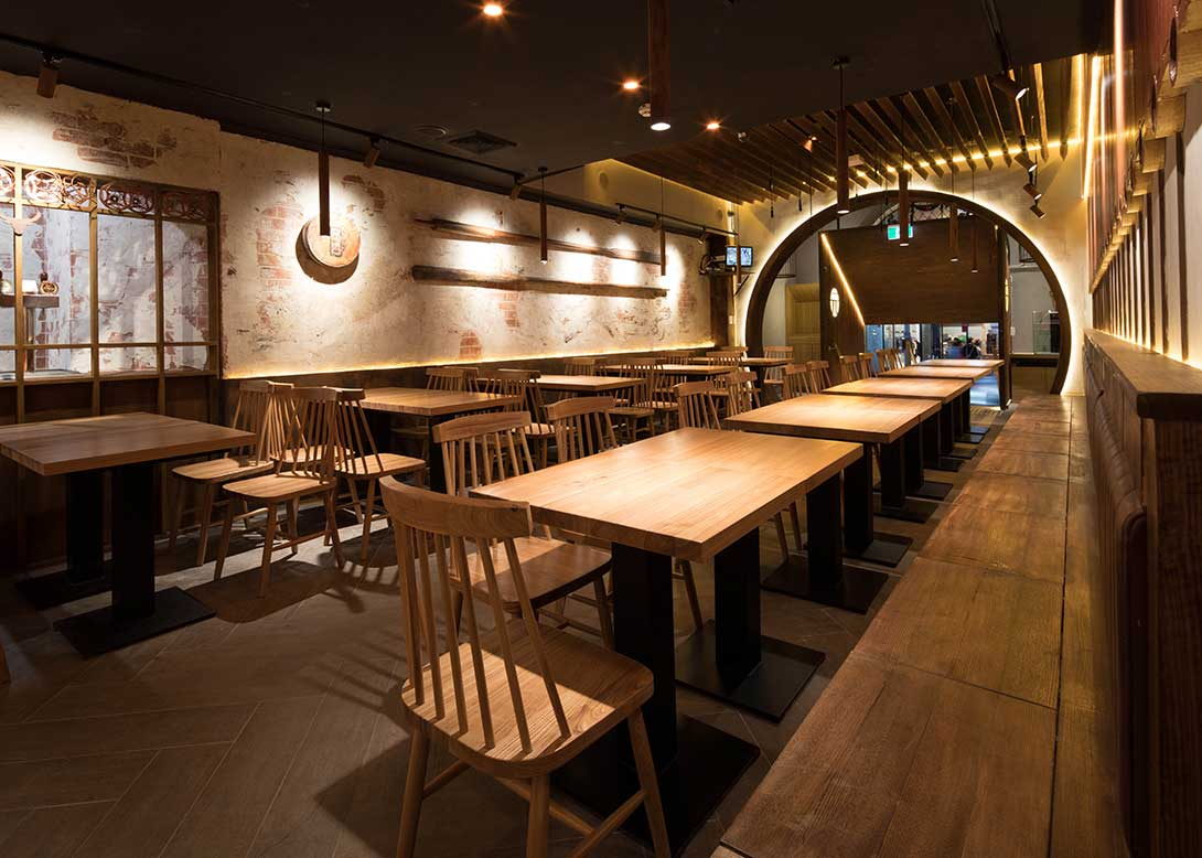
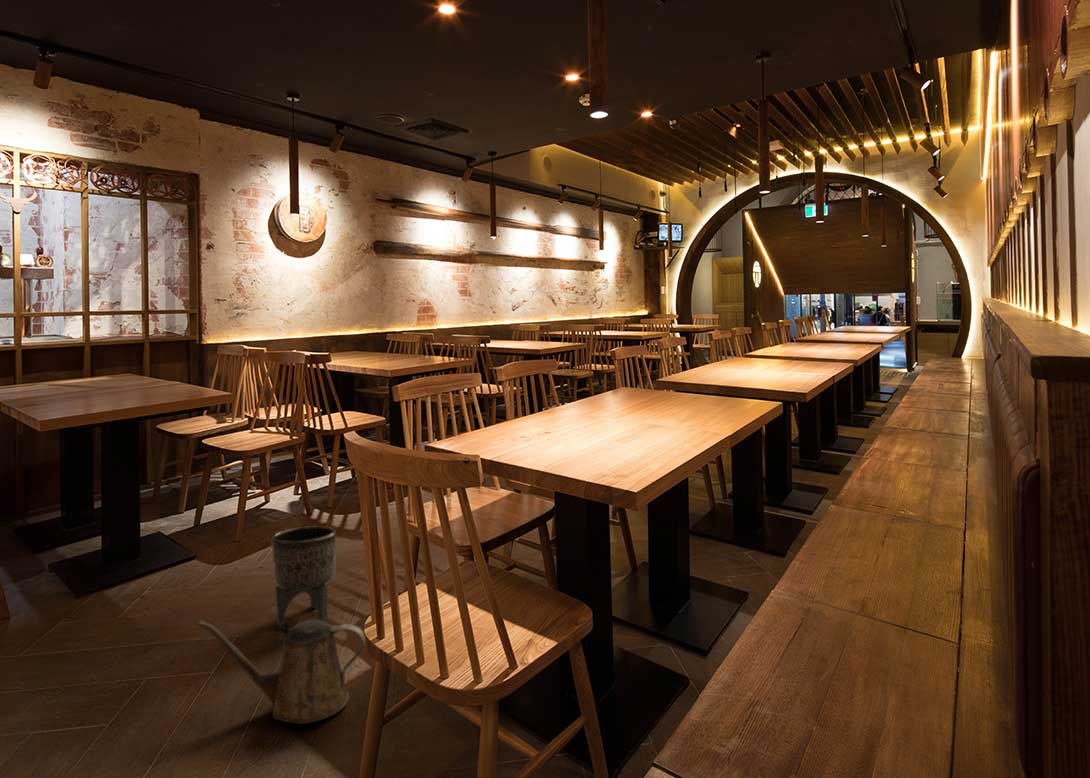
+ watering can [197,619,366,725]
+ planter [270,526,337,626]
